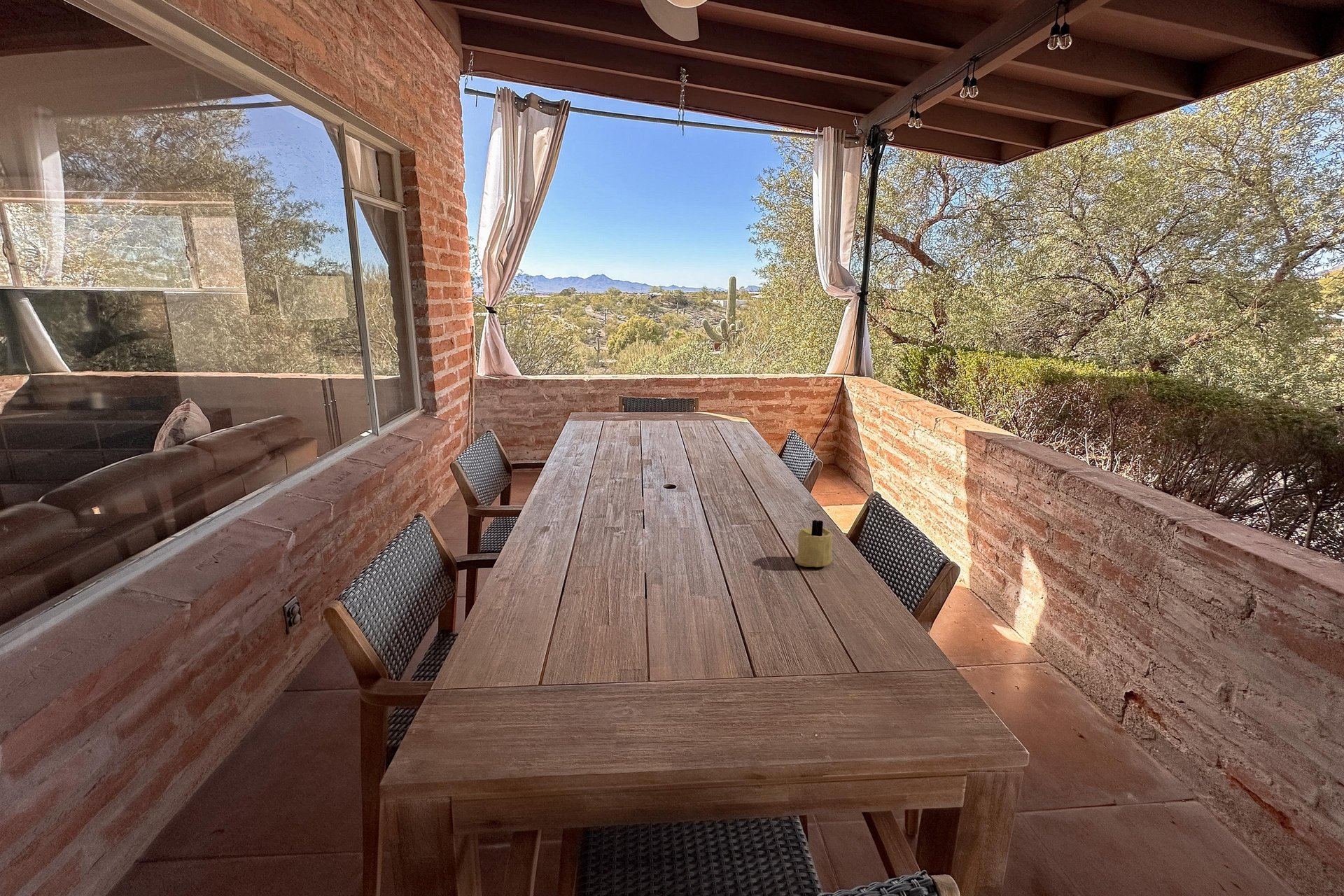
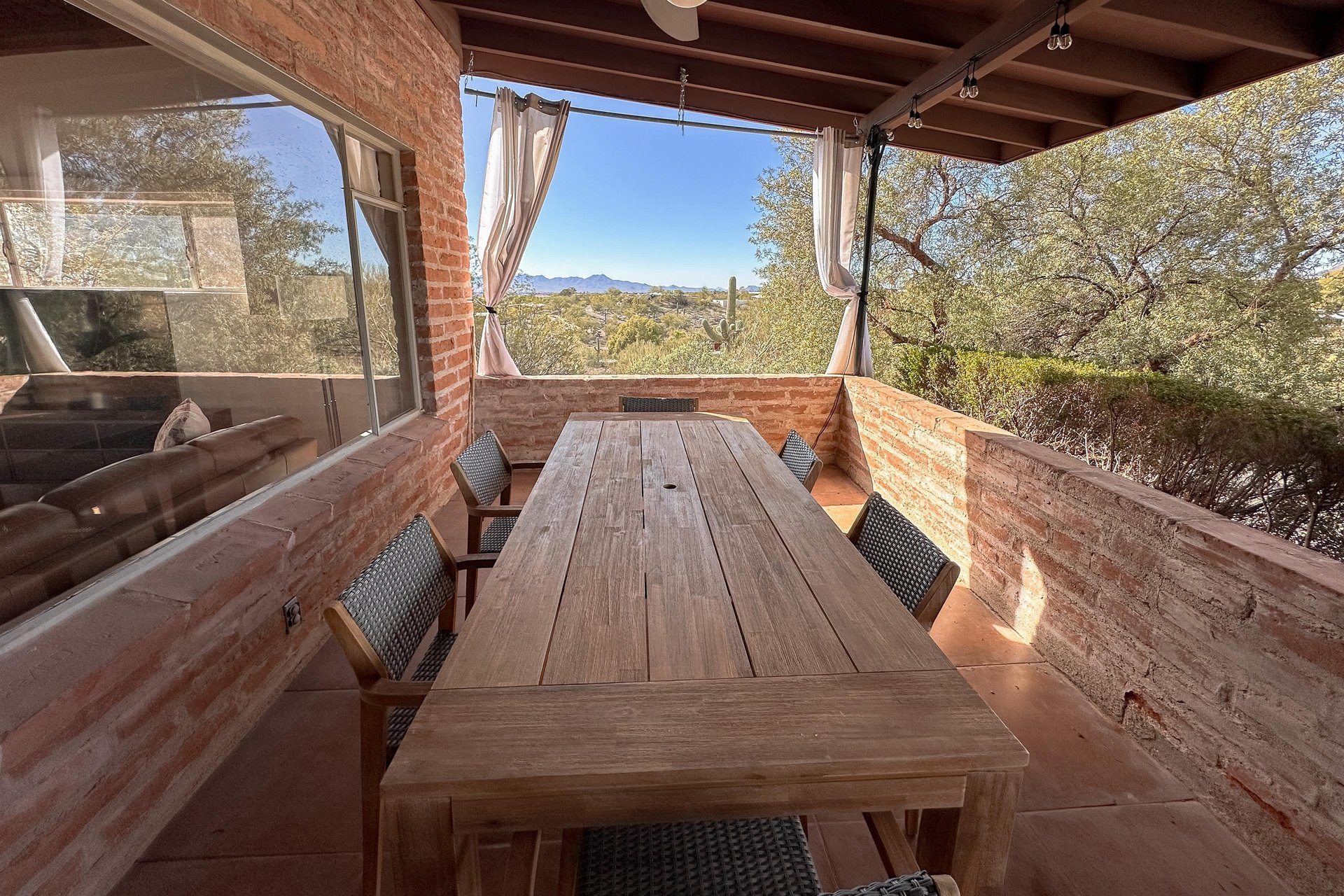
- candle [794,519,834,568]
